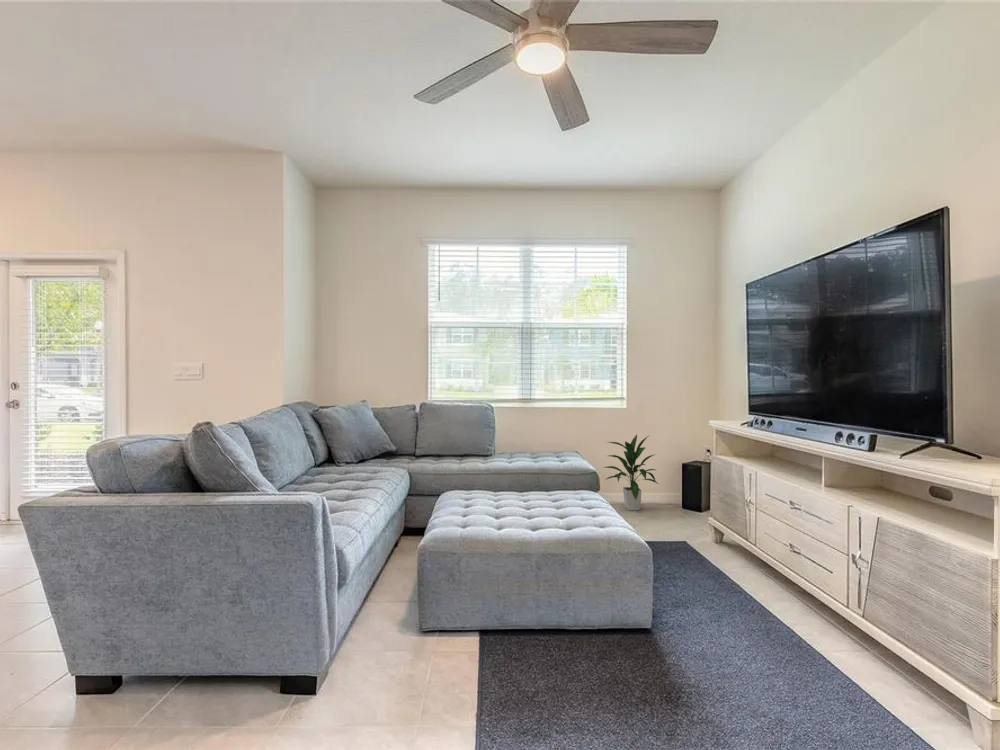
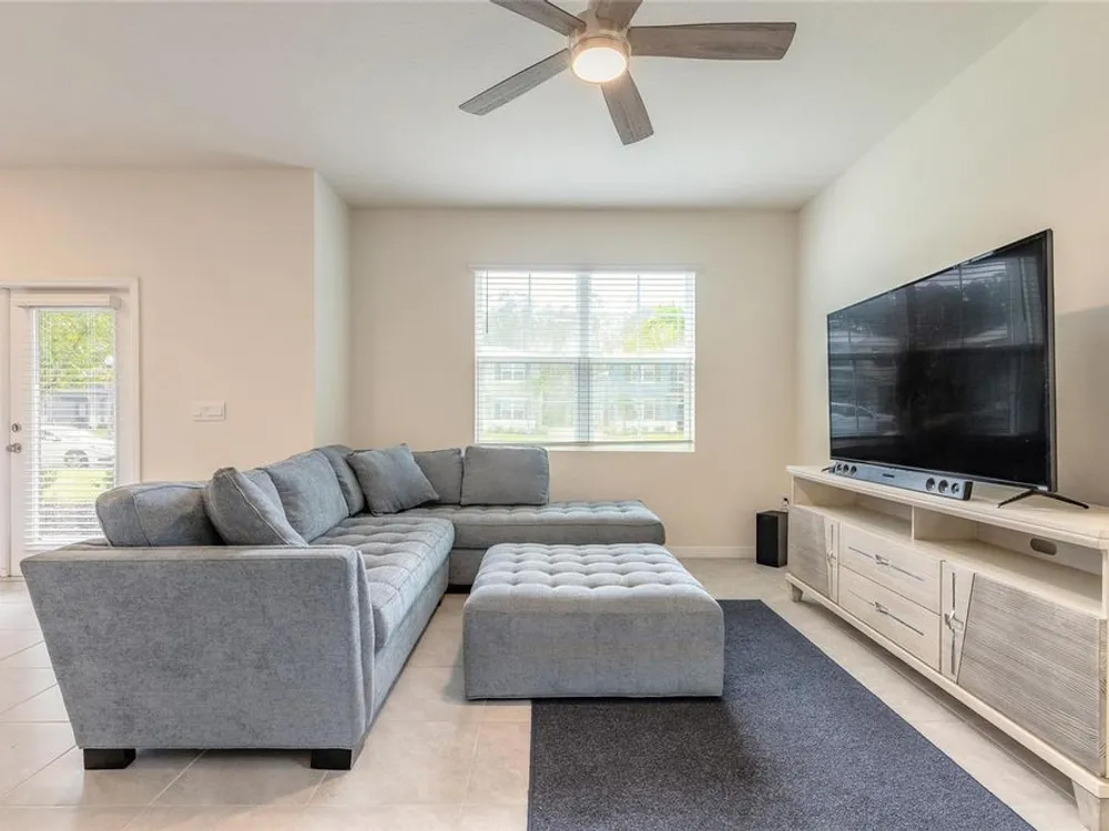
- indoor plant [602,434,661,511]
